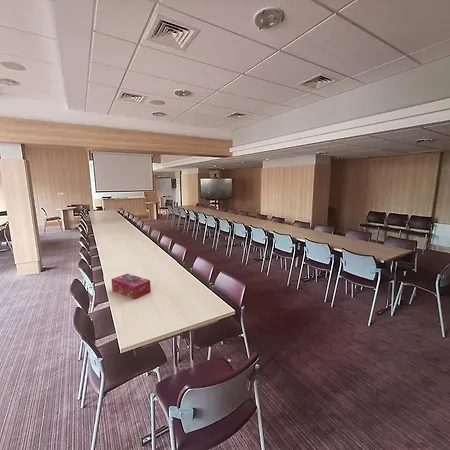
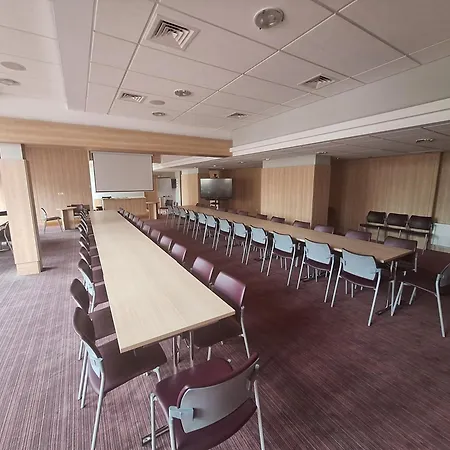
- tissue box [111,273,152,300]
